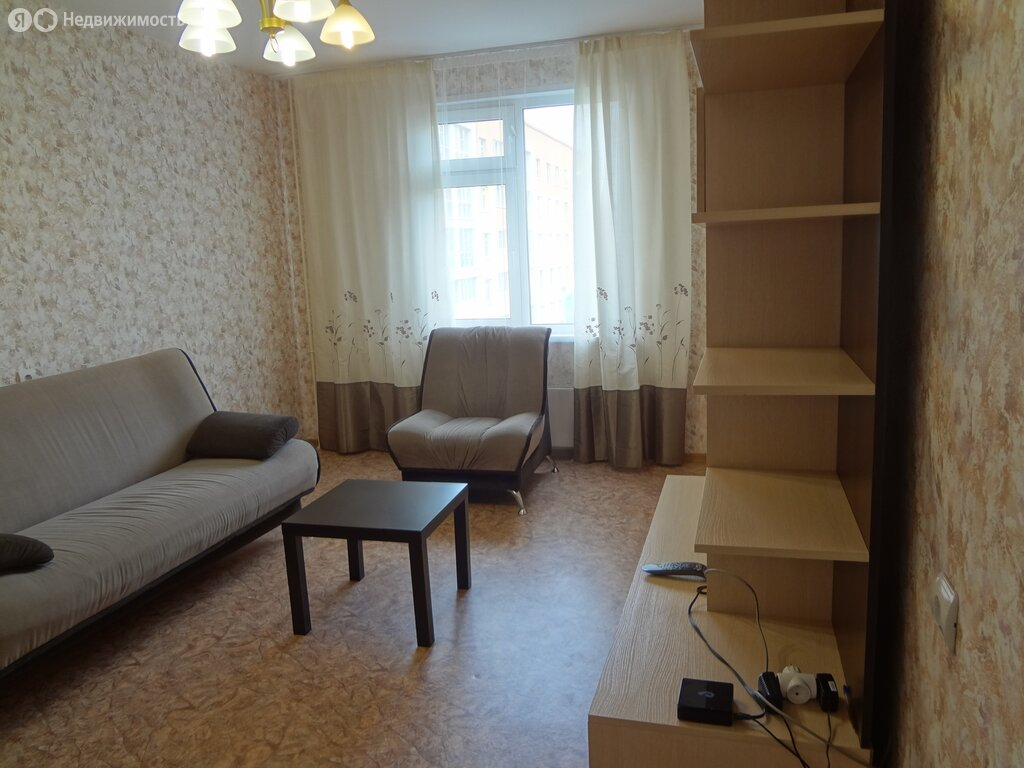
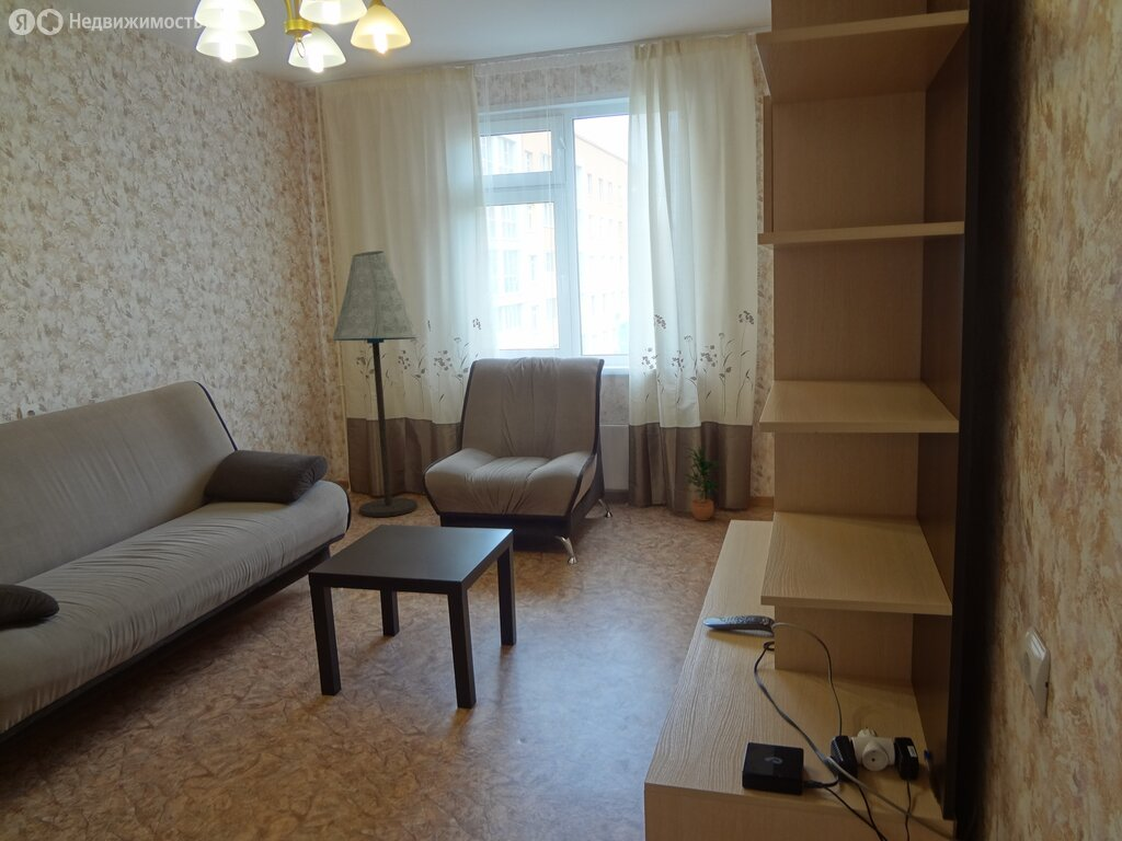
+ potted plant [683,443,726,521]
+ floor lamp [332,250,419,518]
